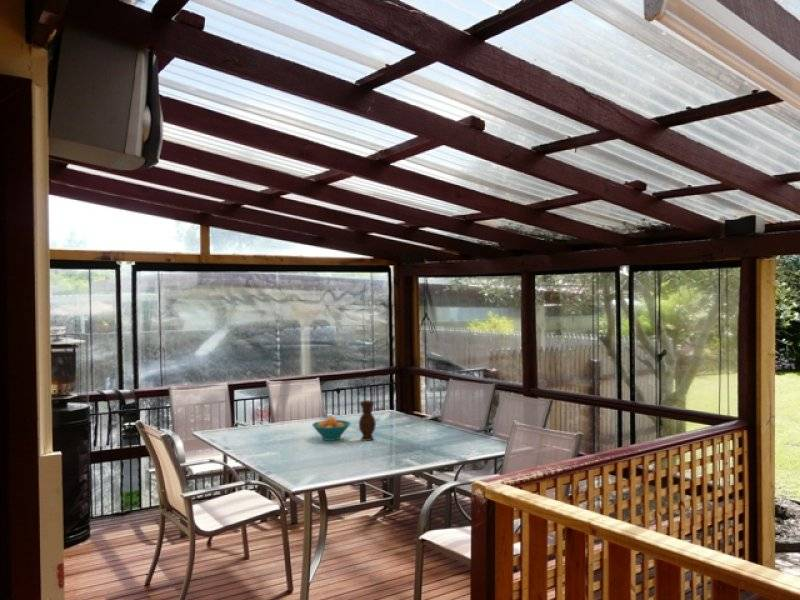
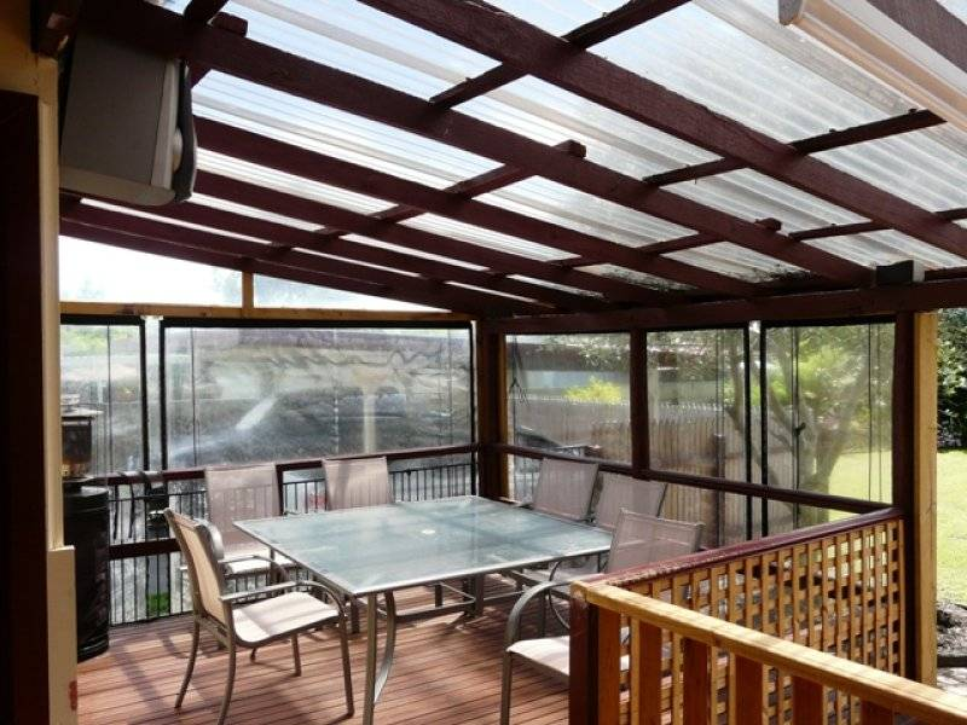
- fruit bowl [311,416,352,442]
- vase [358,399,377,442]
